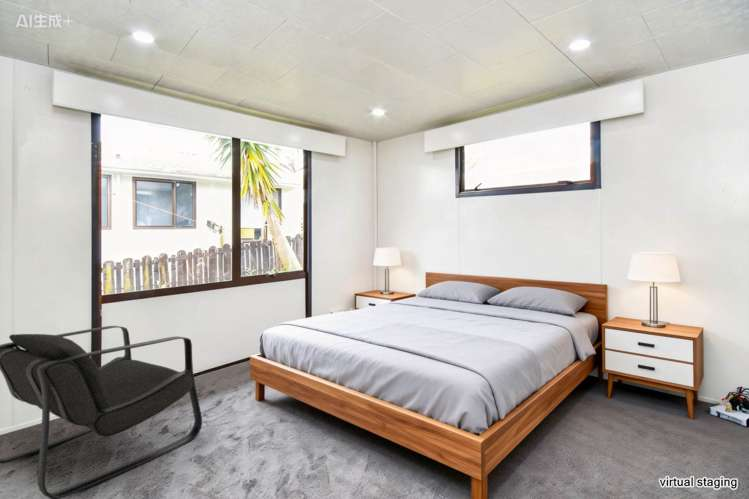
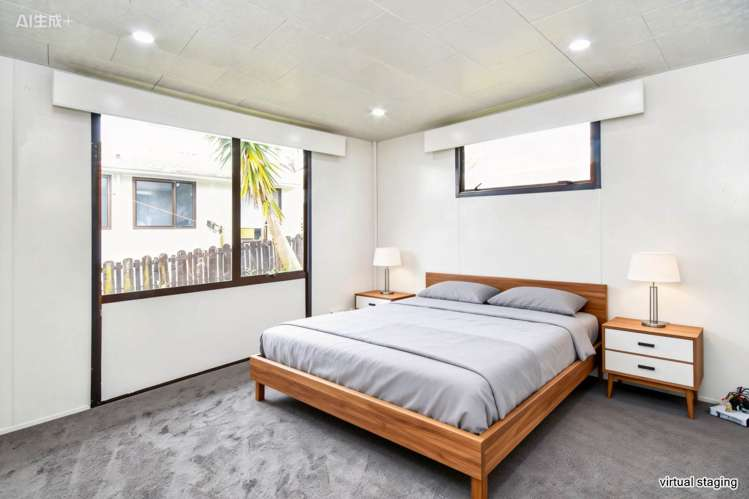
- armchair [0,325,203,499]
